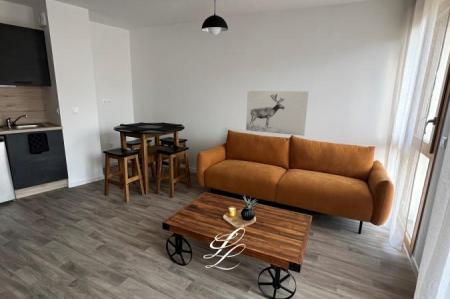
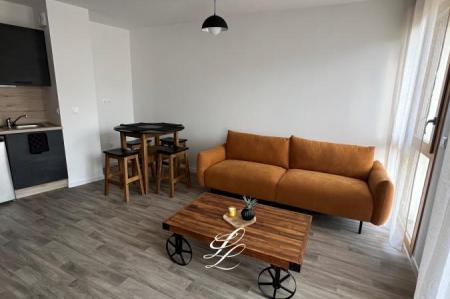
- wall art [245,90,309,137]
